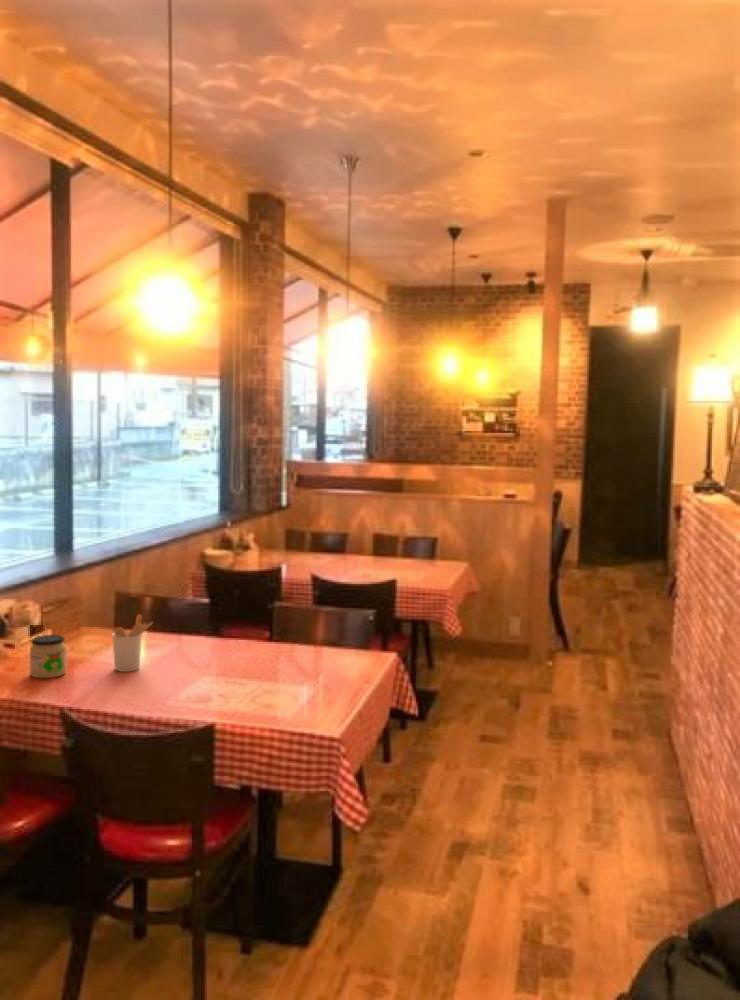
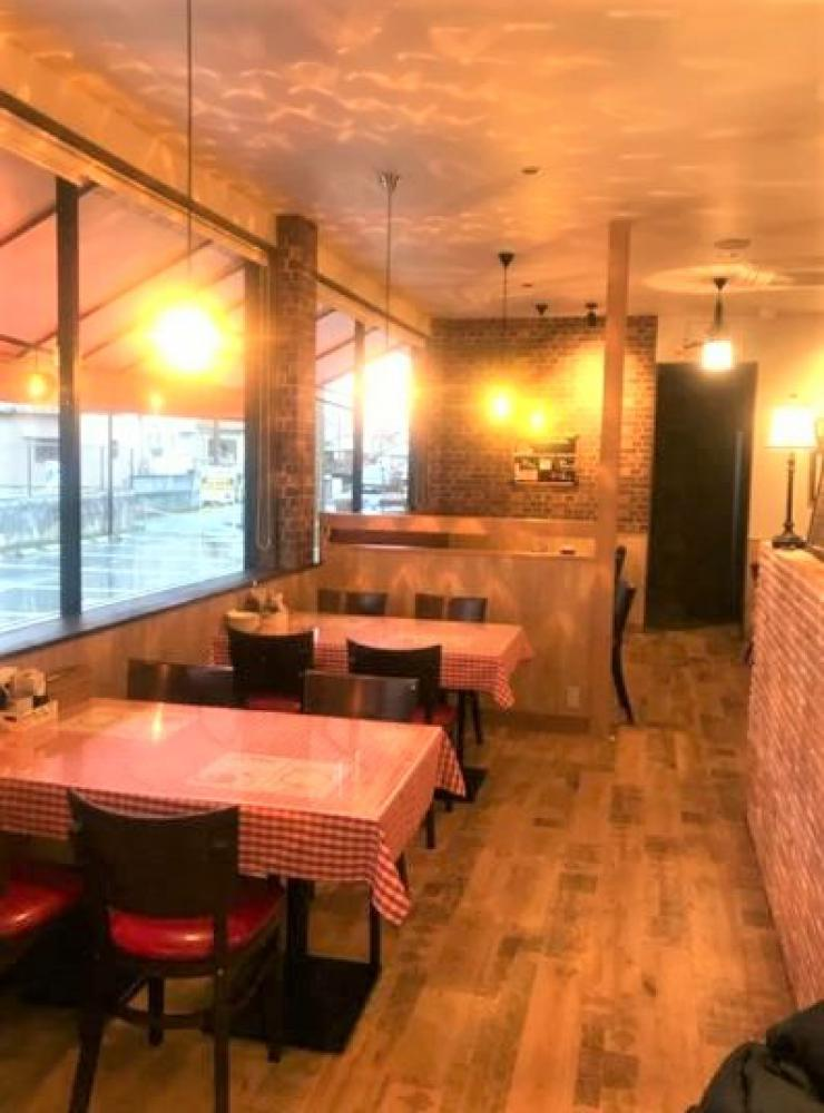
- utensil holder [111,613,154,673]
- jar [29,634,67,679]
